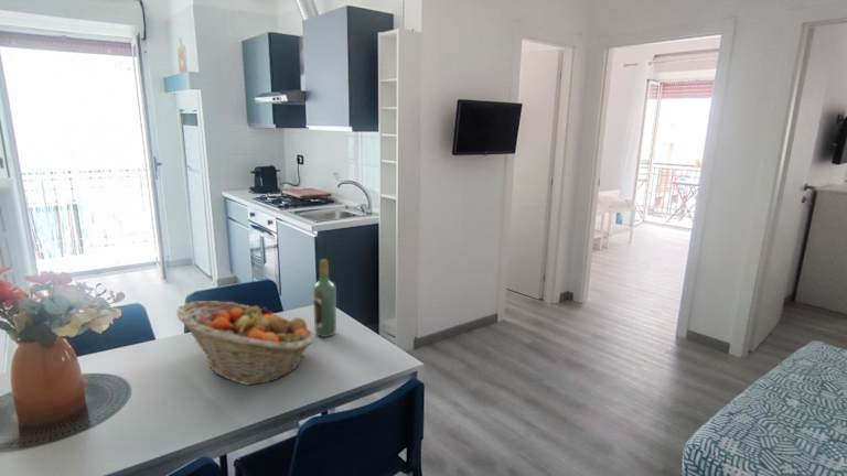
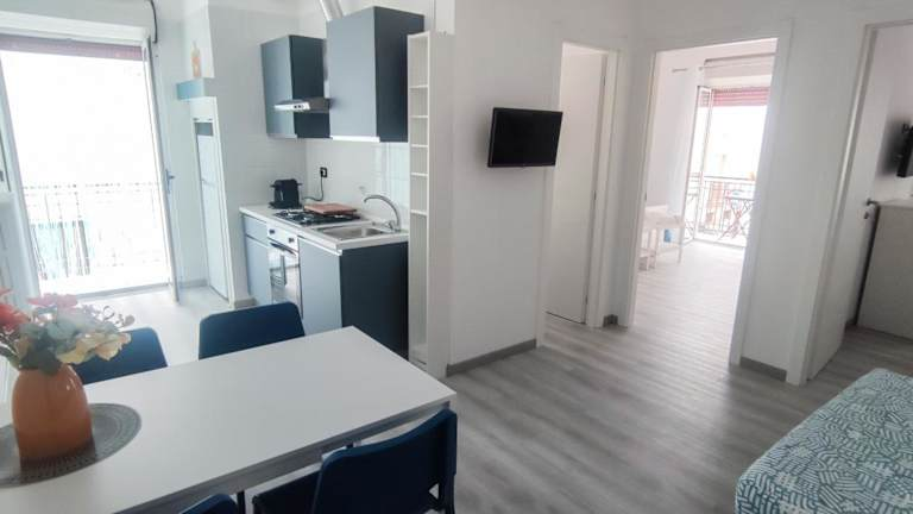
- fruit basket [175,300,317,386]
- wine bottle [312,259,337,338]
